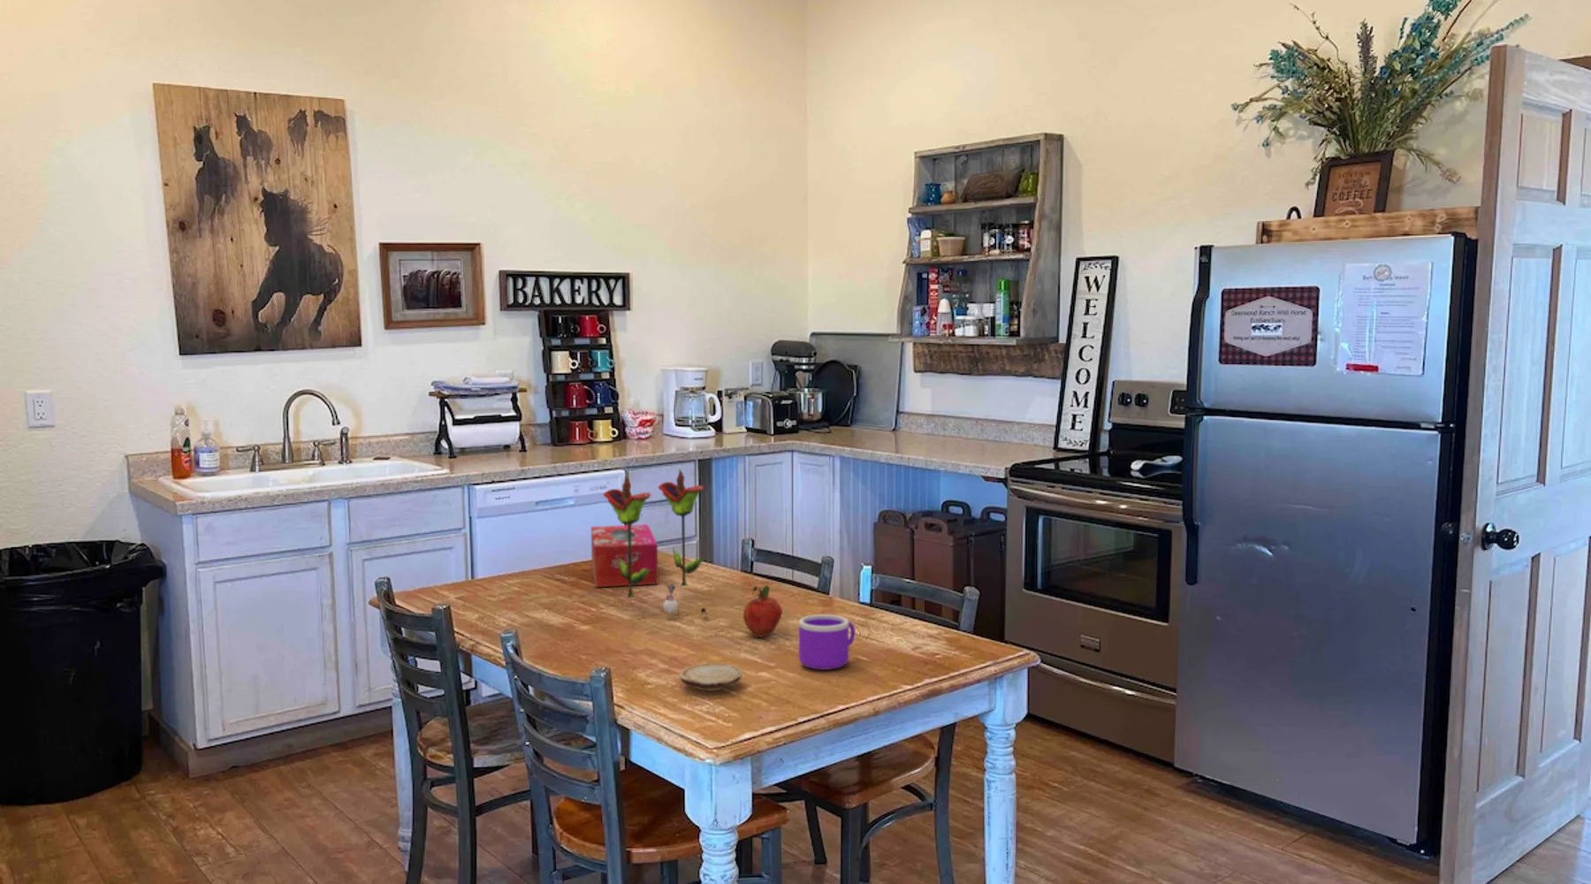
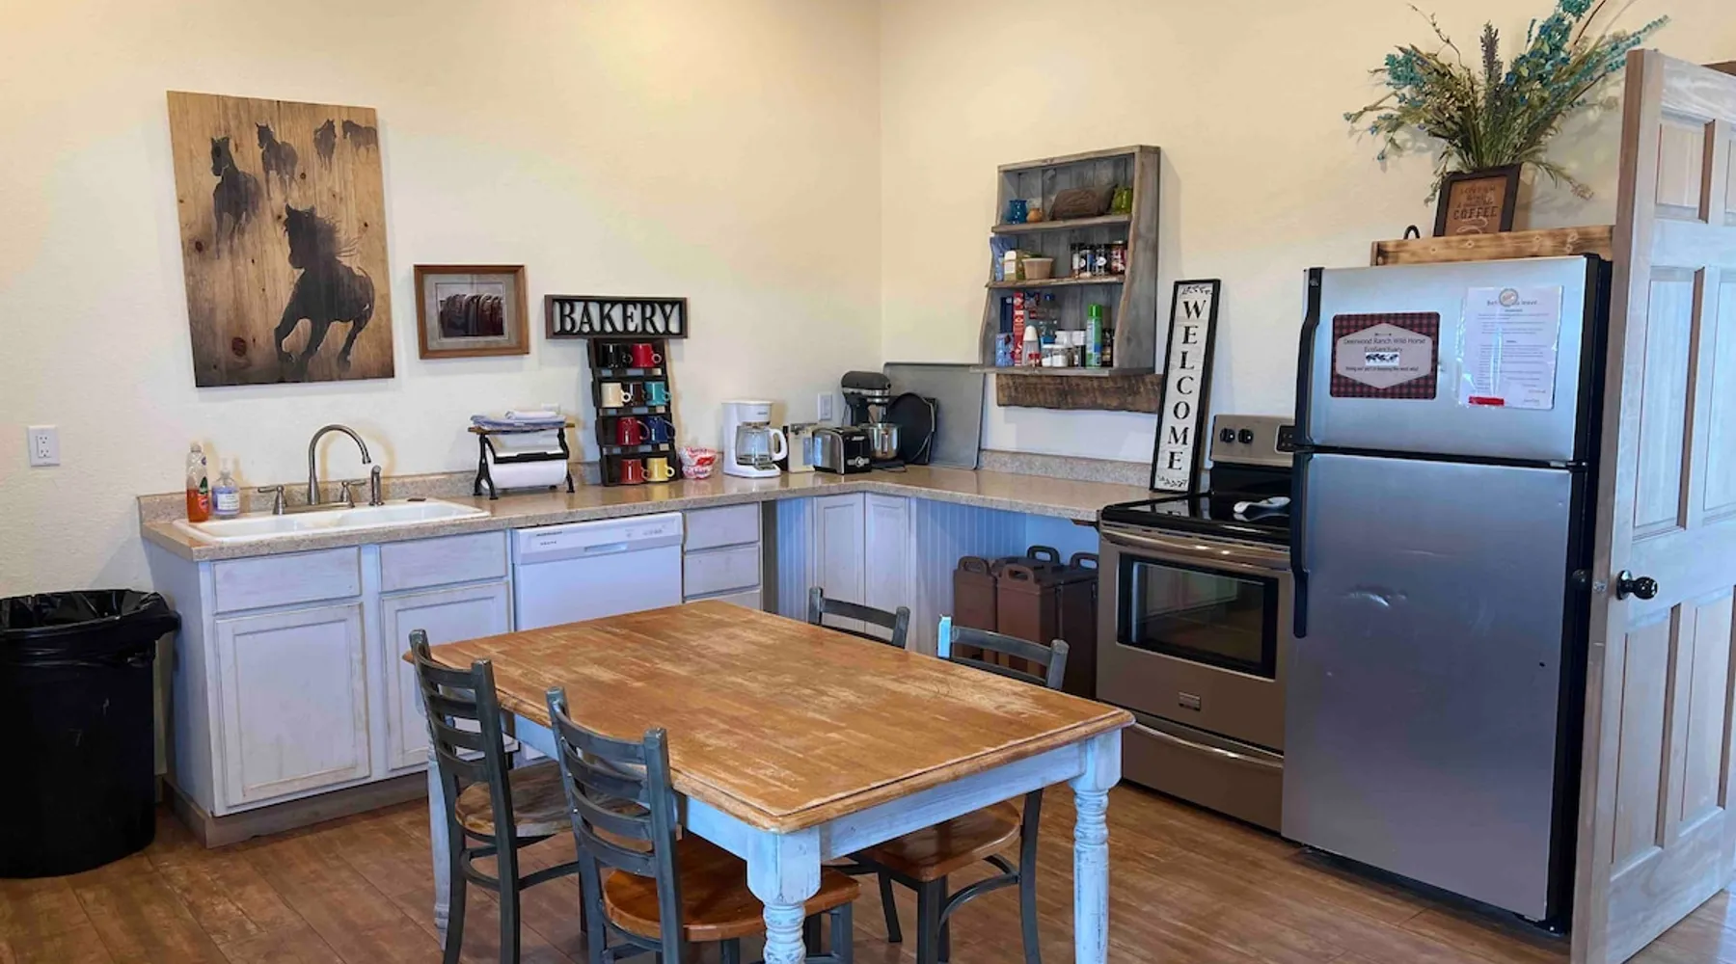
- fruit [742,585,784,638]
- flower [603,468,760,619]
- mug [798,614,856,670]
- tissue box [591,524,659,588]
- wood slice [678,662,743,691]
